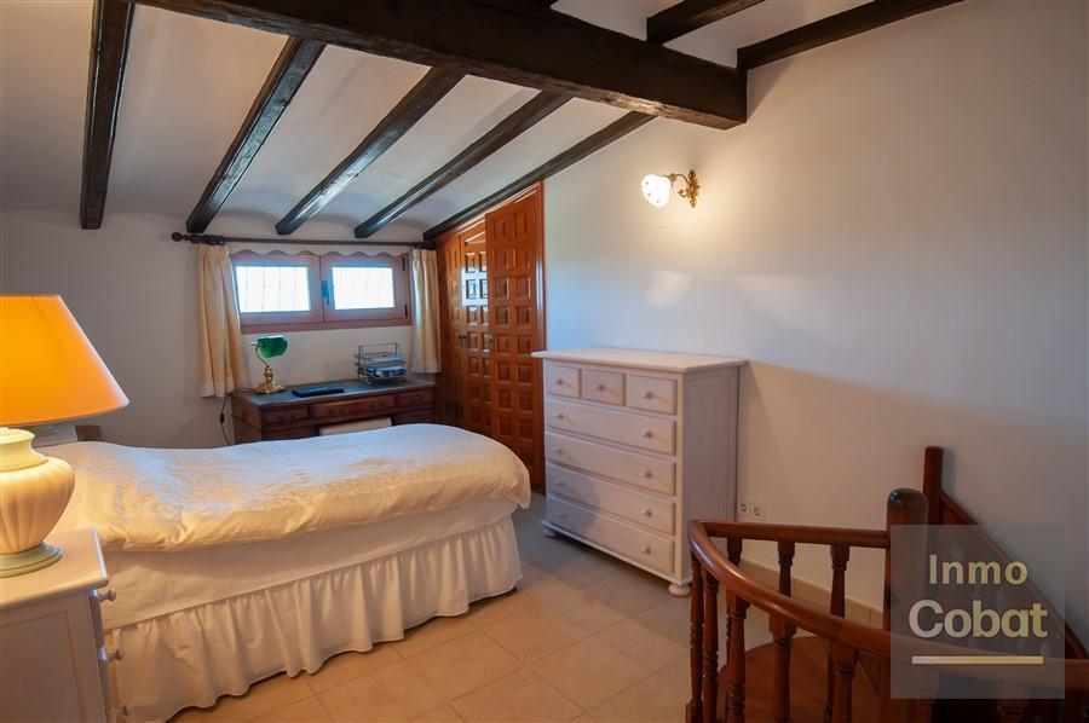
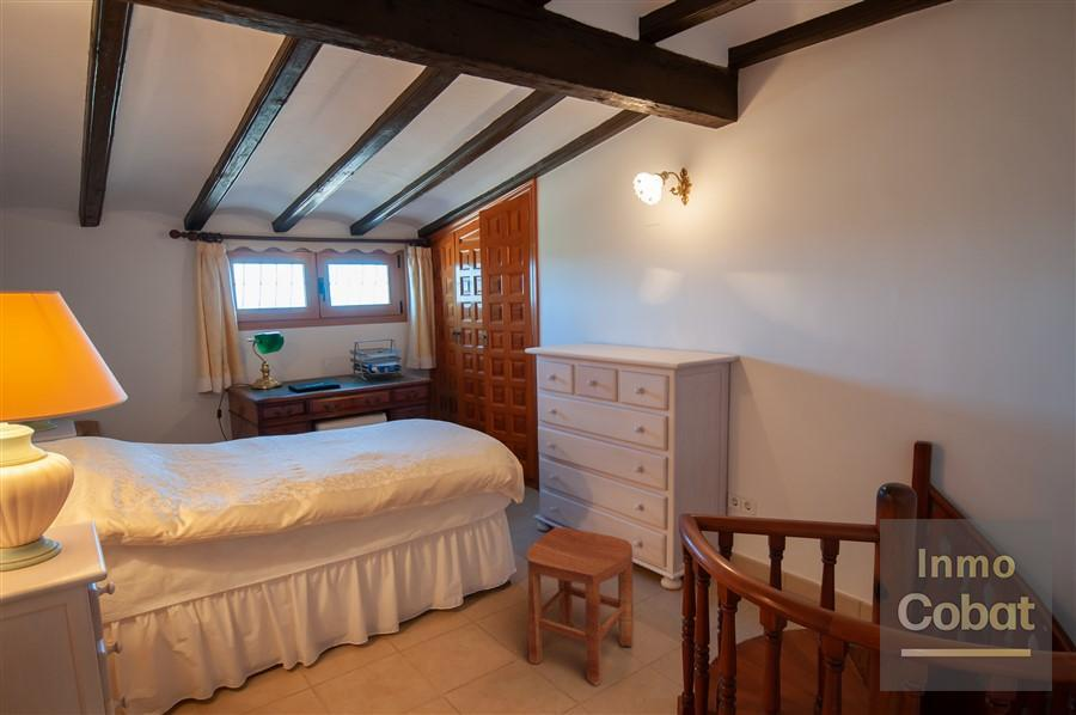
+ stool [526,526,635,686]
